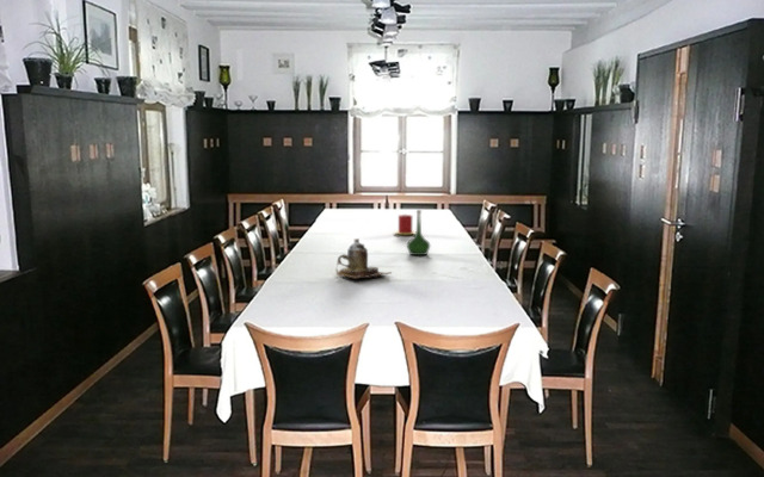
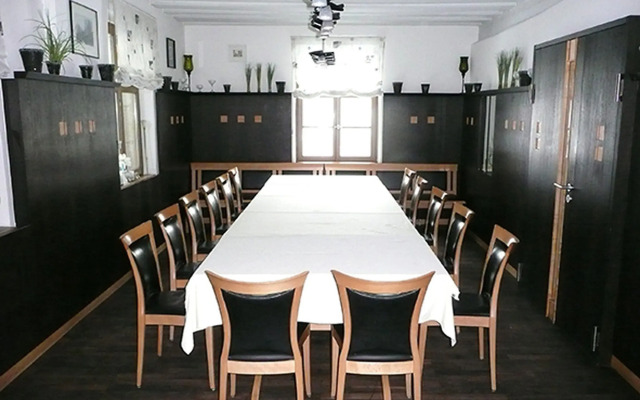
- teapot [334,237,393,280]
- candle [393,213,417,236]
- vase [406,209,431,256]
